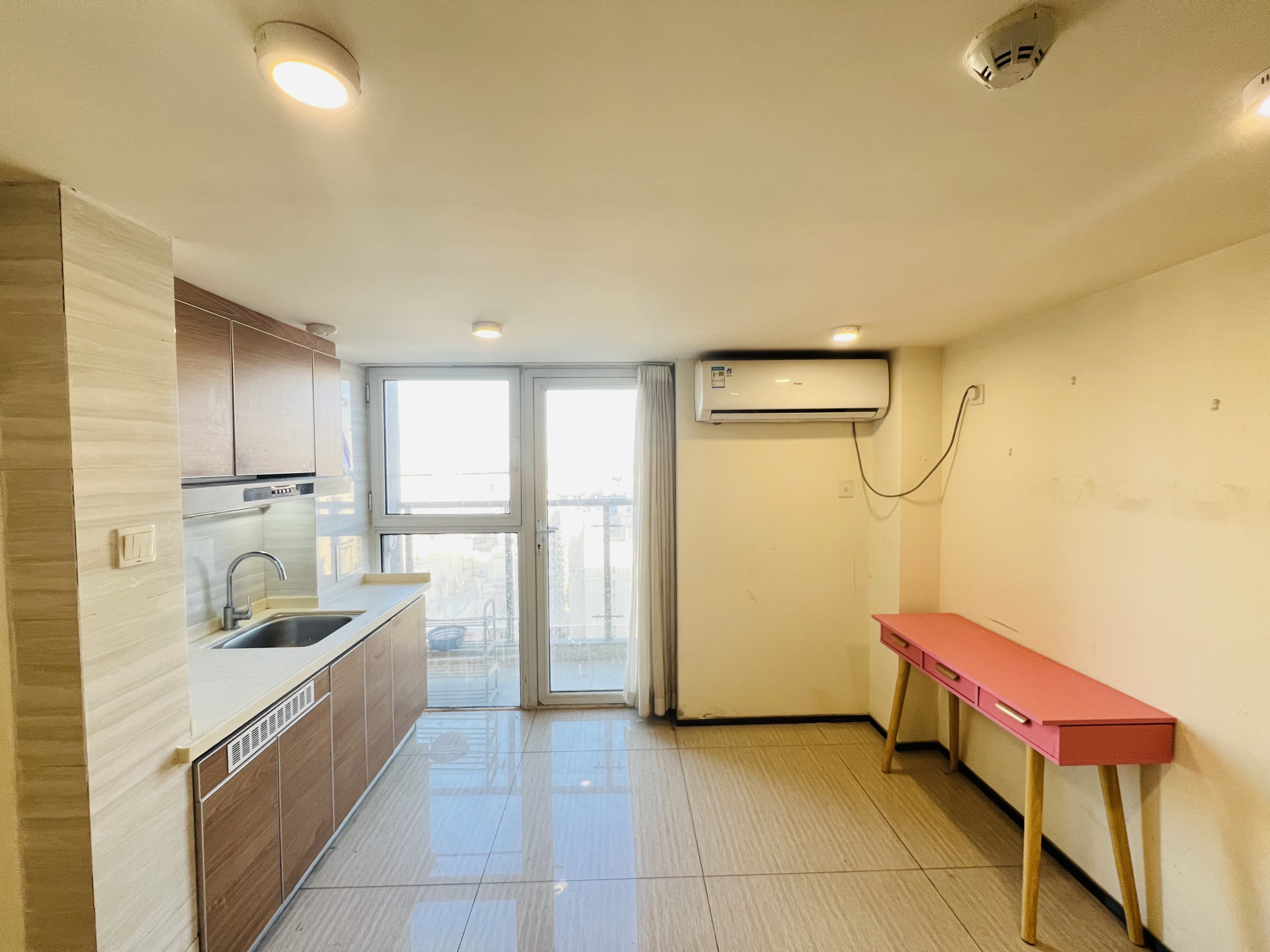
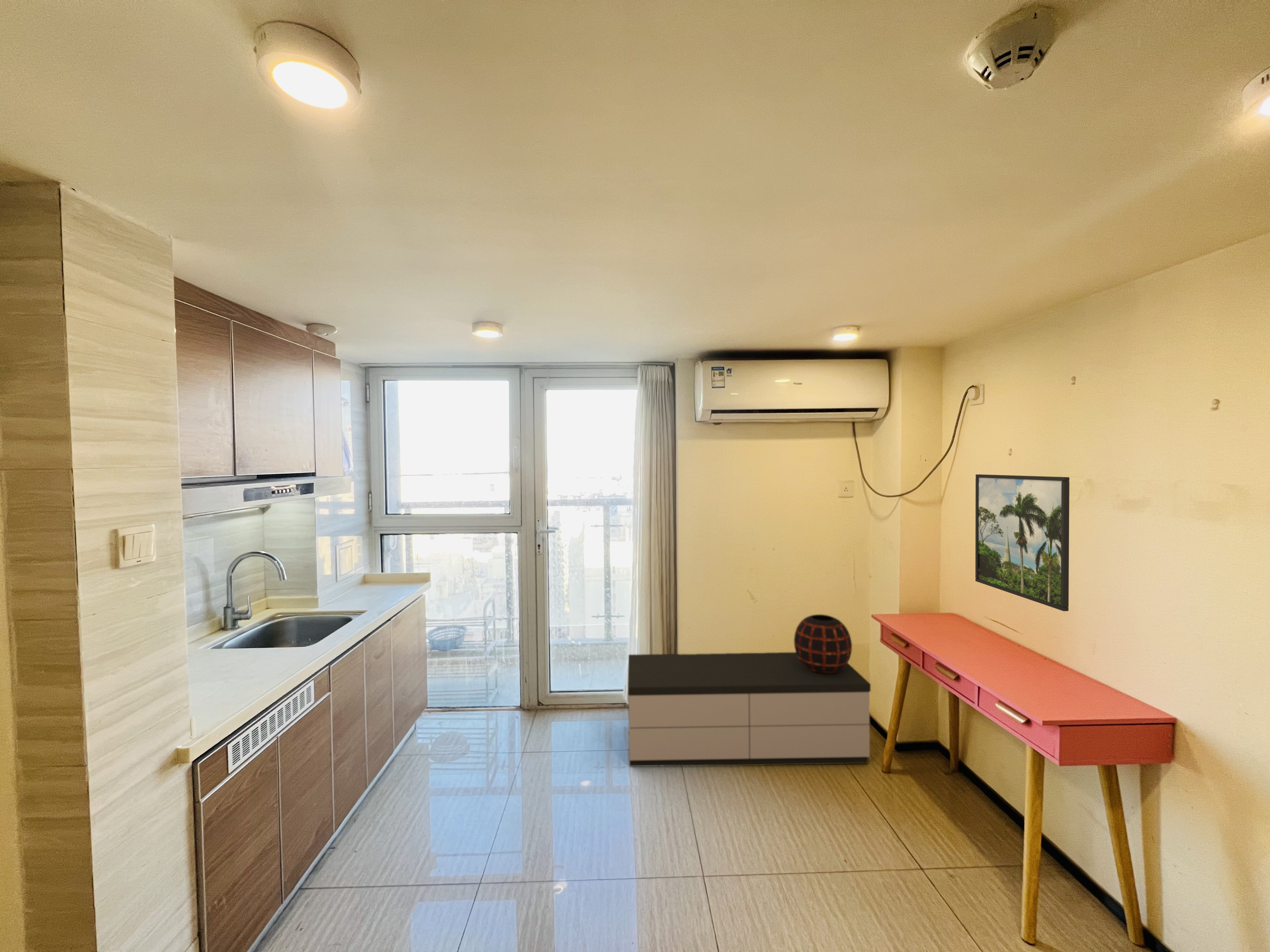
+ storage bench [627,652,871,767]
+ decorative vase [794,614,852,673]
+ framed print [975,474,1070,611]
